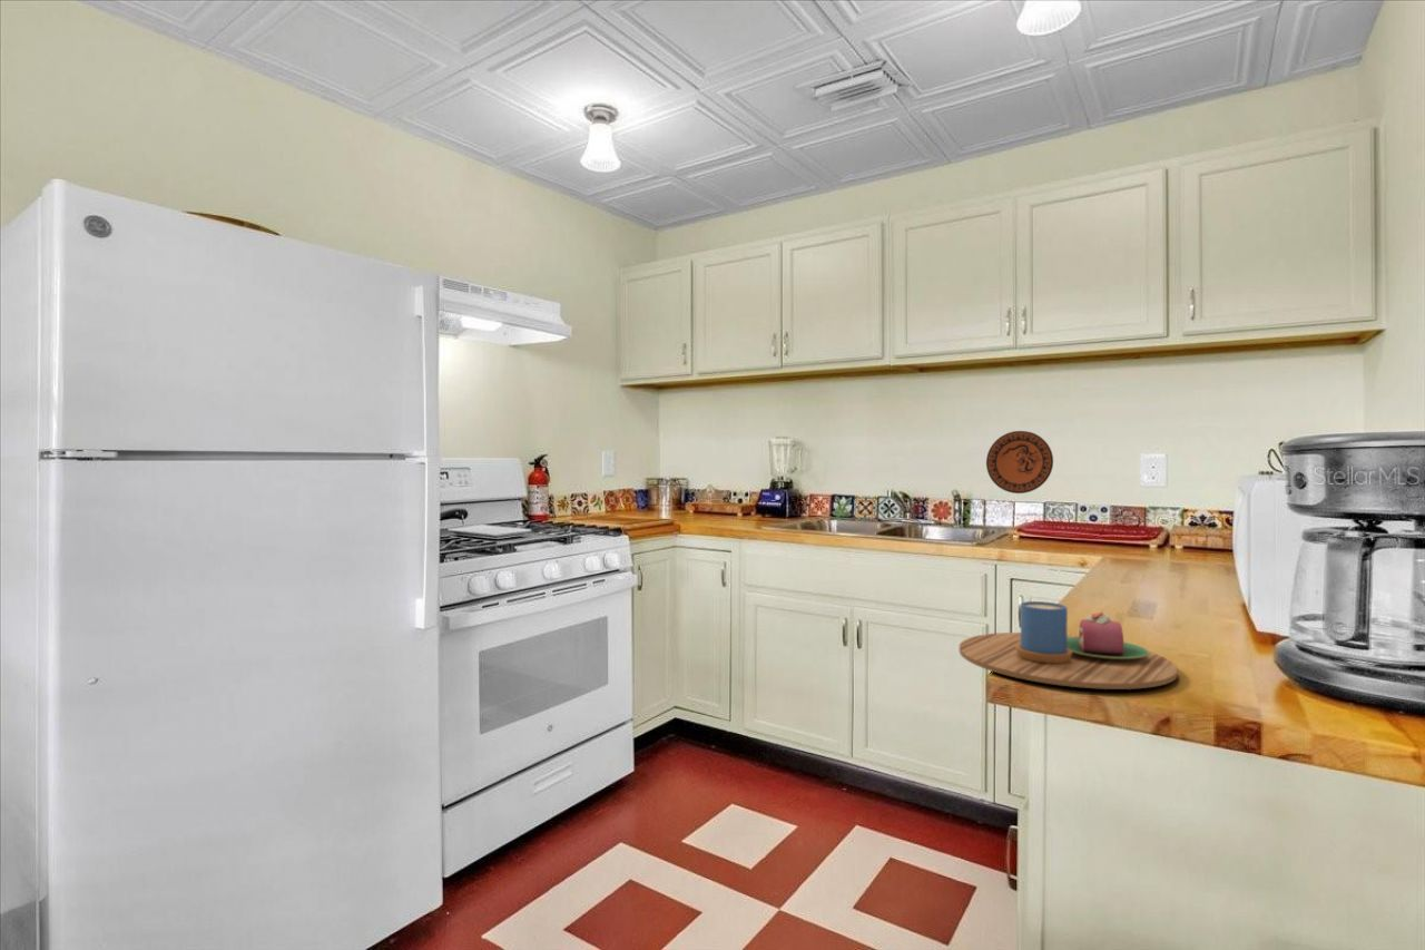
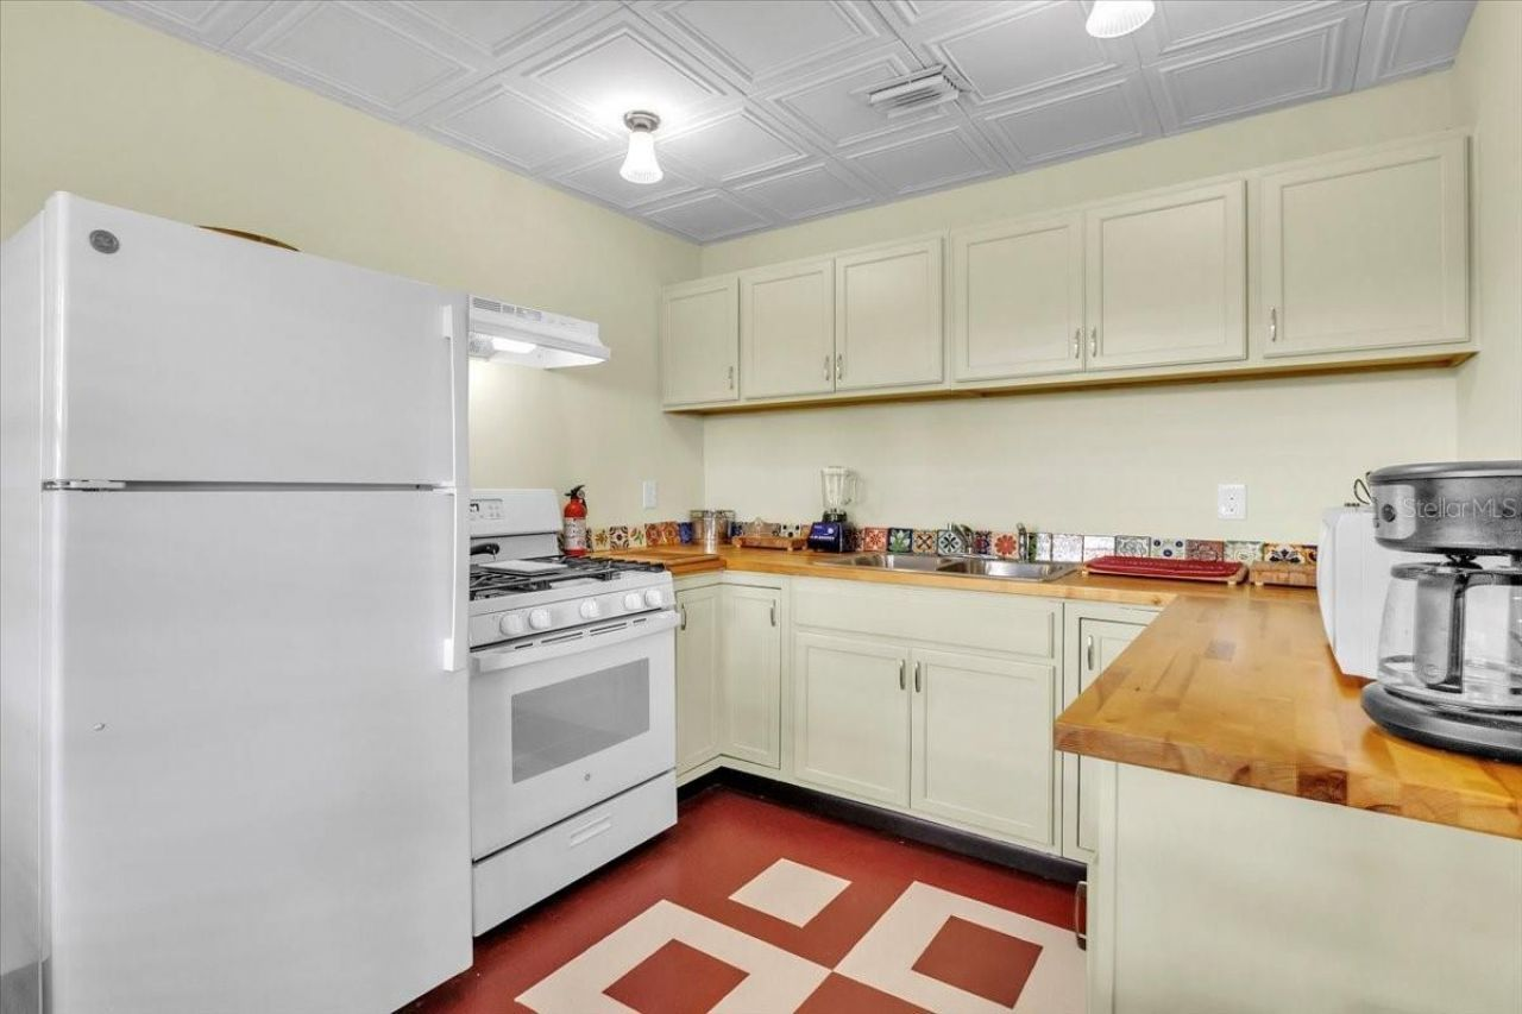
- mug [959,600,1179,691]
- decorative plate [985,430,1054,494]
